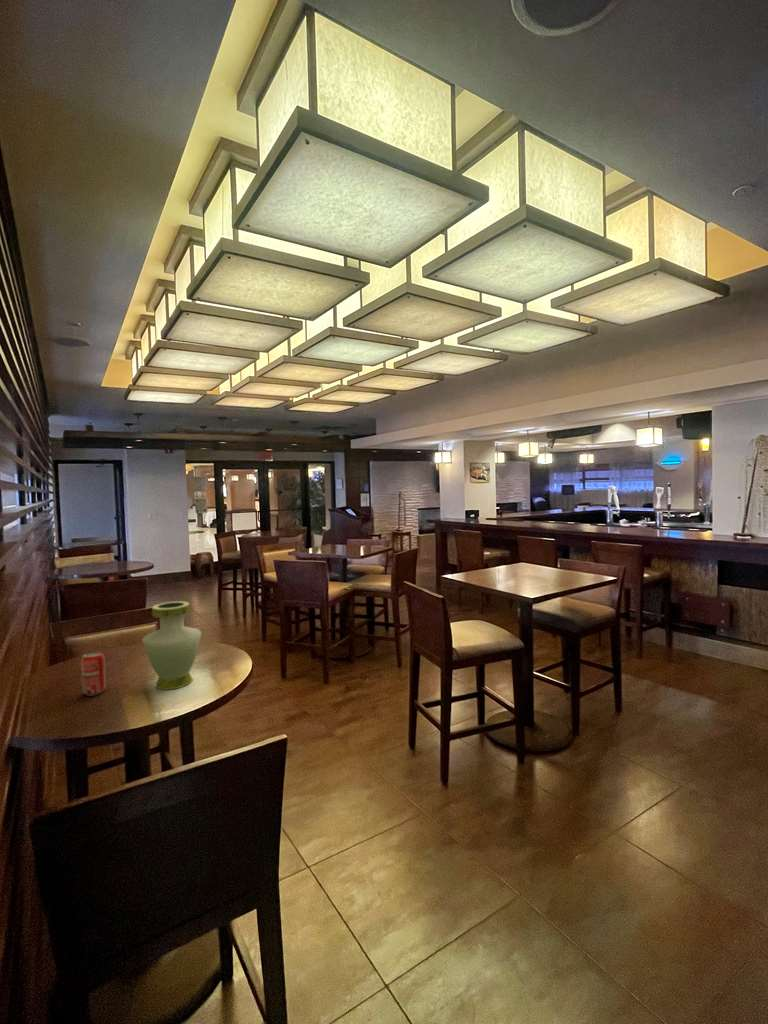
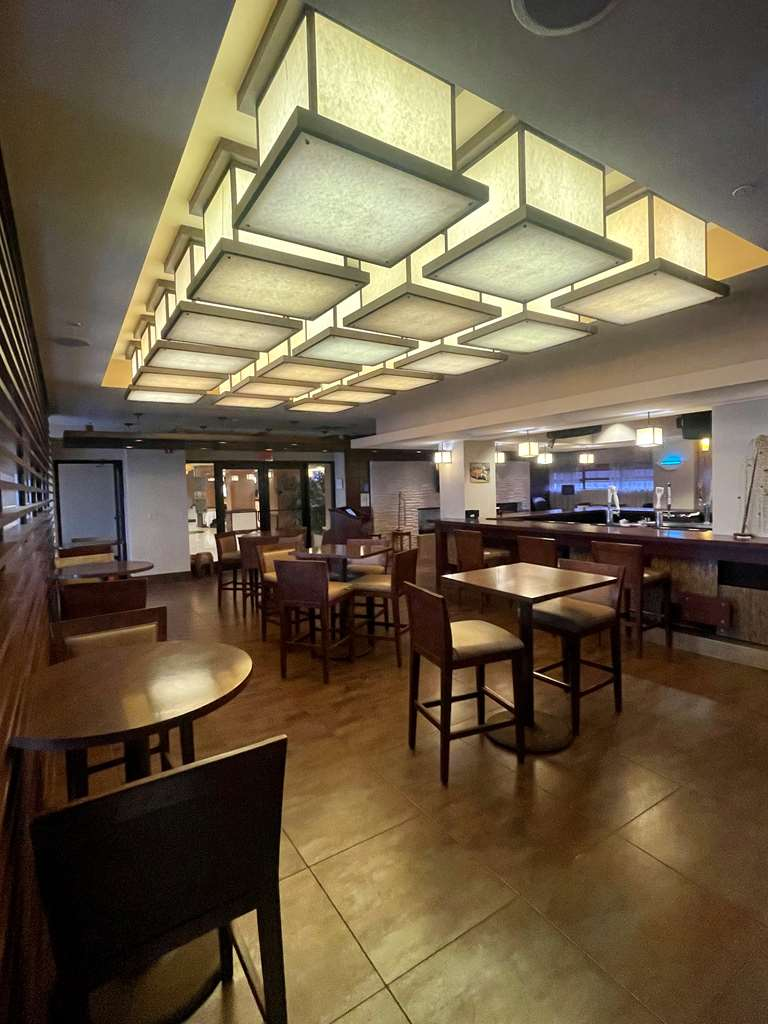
- vase [141,600,203,691]
- beverage can [80,651,107,697]
